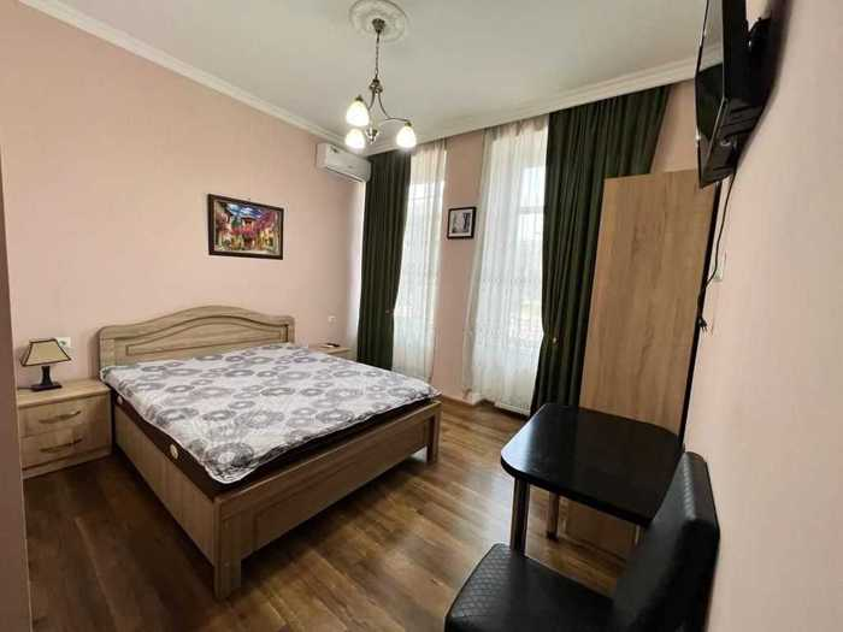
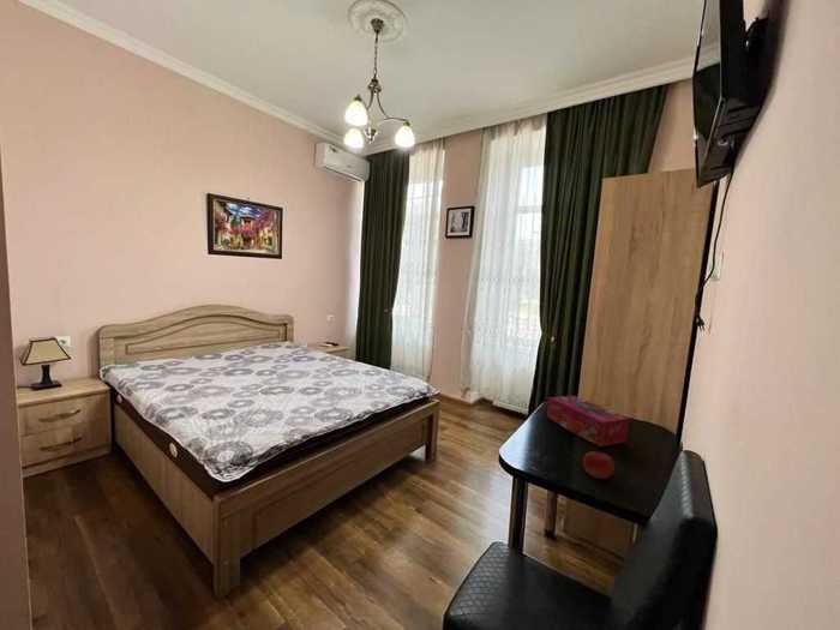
+ tissue box [546,394,631,448]
+ fruit [582,450,616,480]
